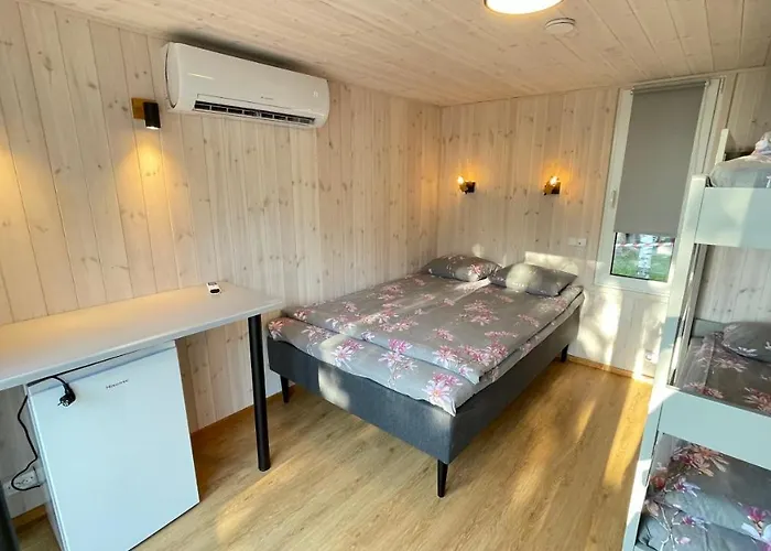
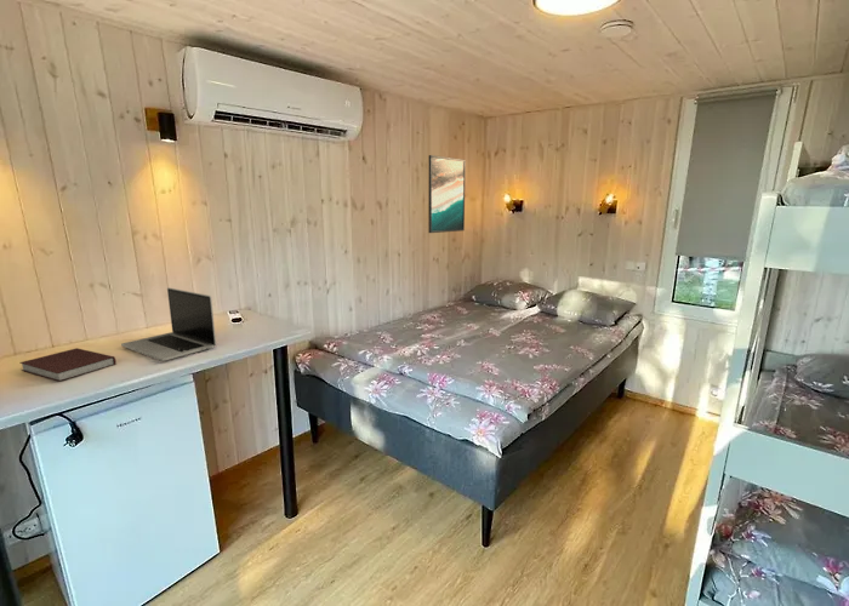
+ laptop [120,286,217,362]
+ notebook [18,347,116,383]
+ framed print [427,154,467,234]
